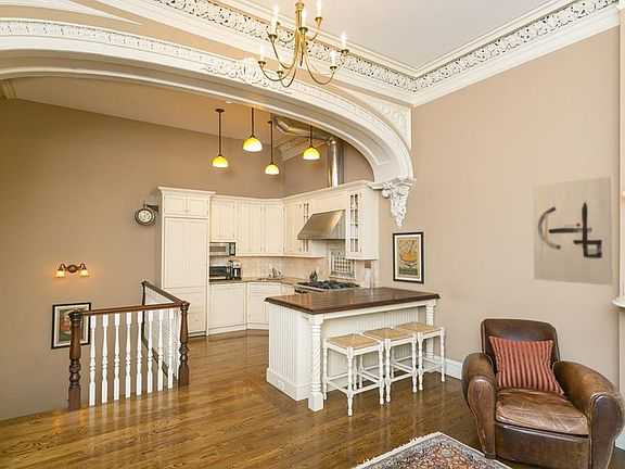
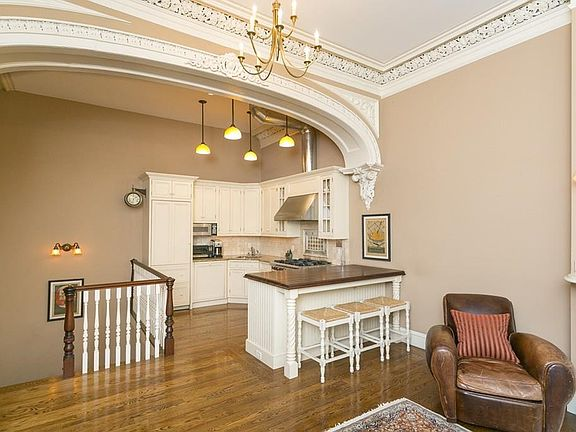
- wall art [532,175,615,287]
